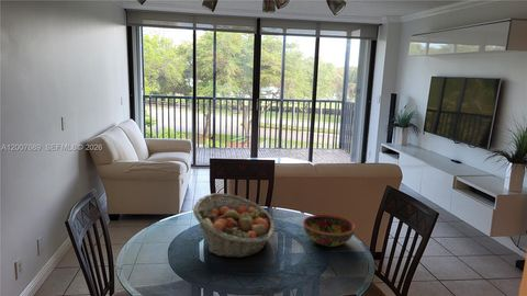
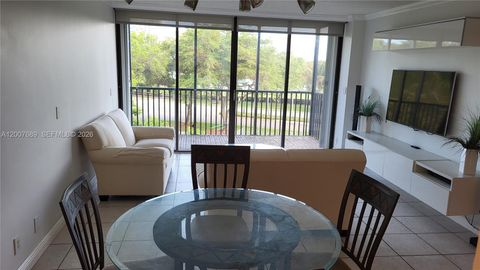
- fruit basket [192,192,276,259]
- bowl [302,214,357,248]
